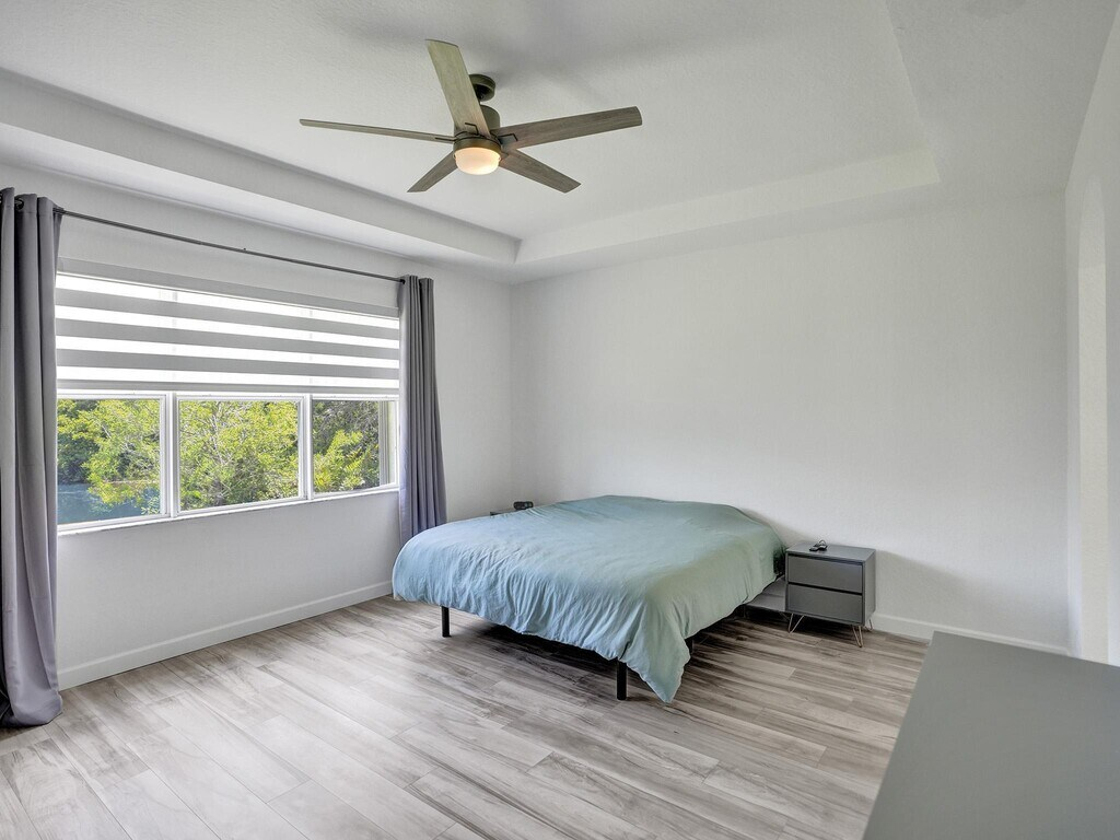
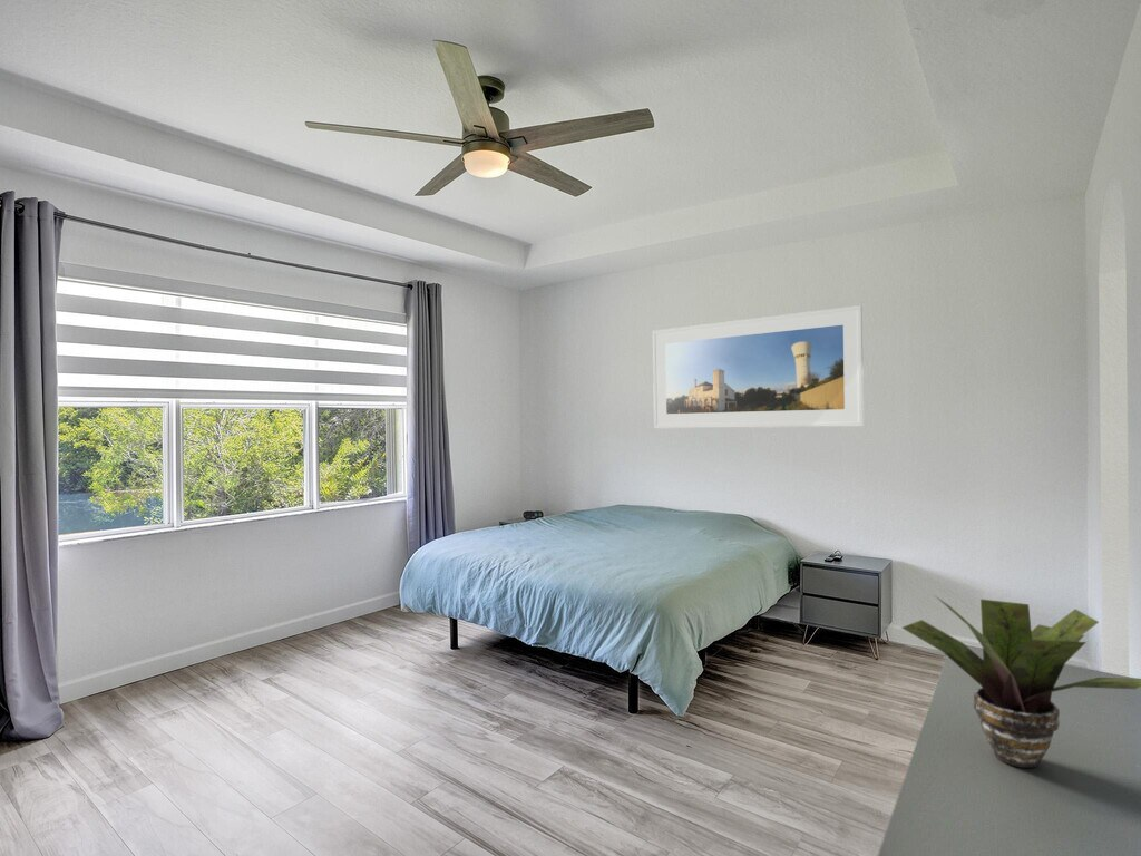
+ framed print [652,304,865,429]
+ potted plant [901,593,1141,769]
